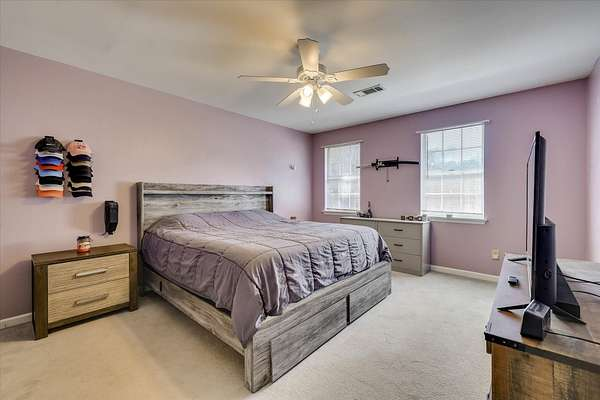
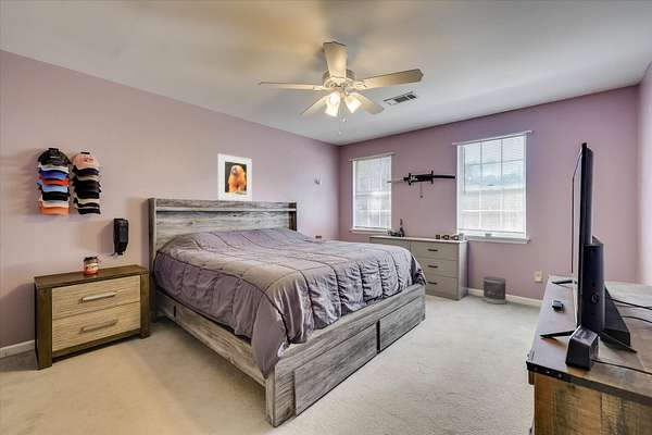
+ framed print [217,153,253,202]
+ wastebasket [482,276,507,306]
